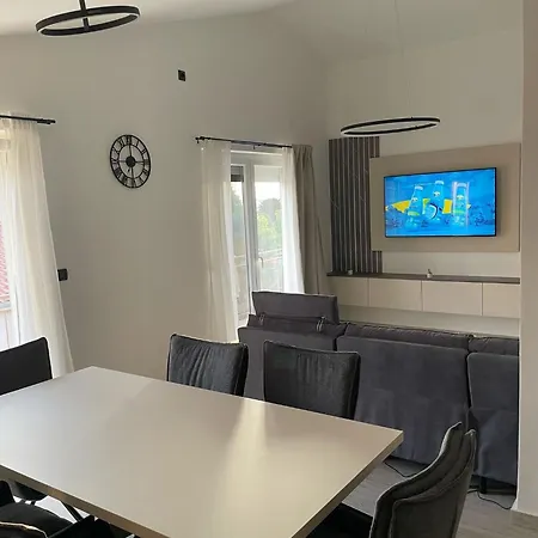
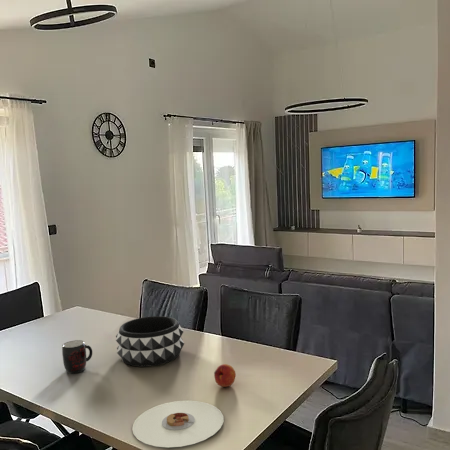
+ plate [131,400,224,448]
+ fruit [213,363,237,388]
+ decorative bowl [115,315,185,368]
+ mug [61,339,93,374]
